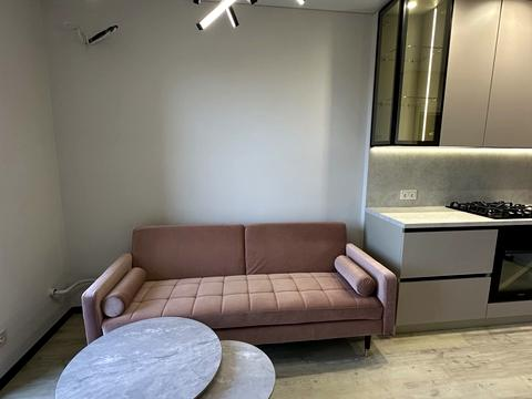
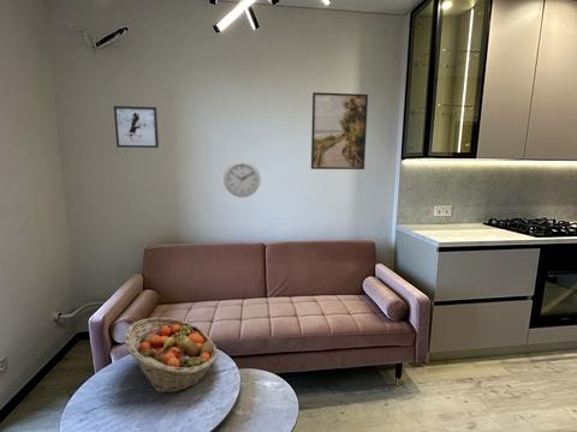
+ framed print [113,104,160,149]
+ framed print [310,91,369,170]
+ wall clock [222,160,262,198]
+ fruit basket [123,317,220,394]
